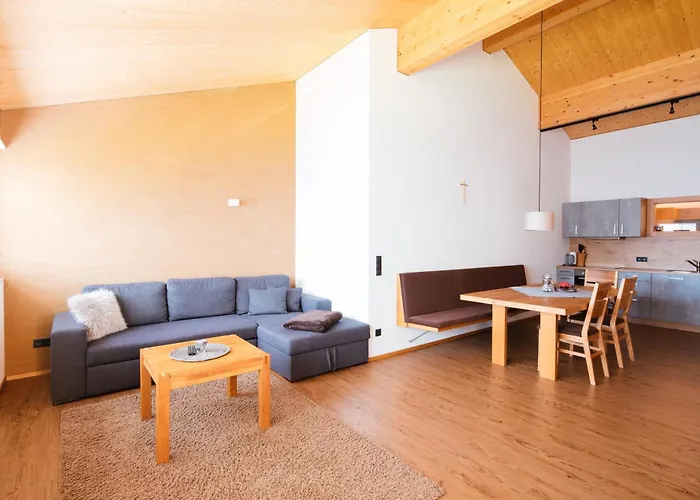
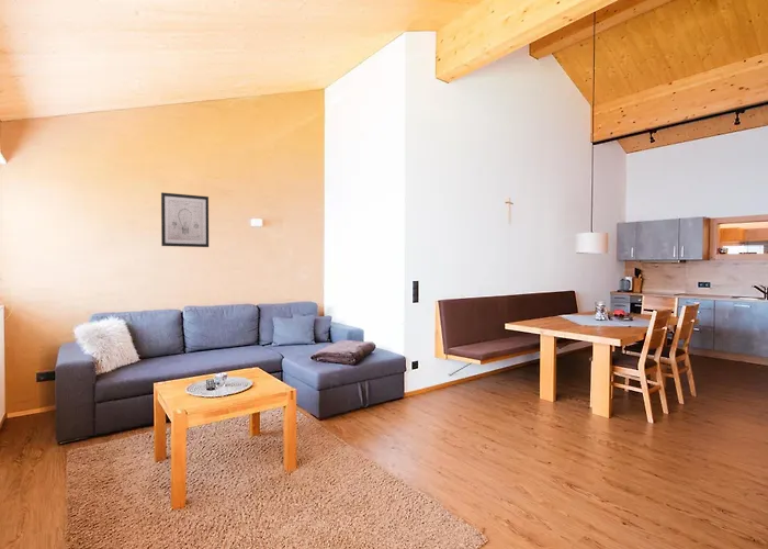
+ wall art [160,191,210,248]
